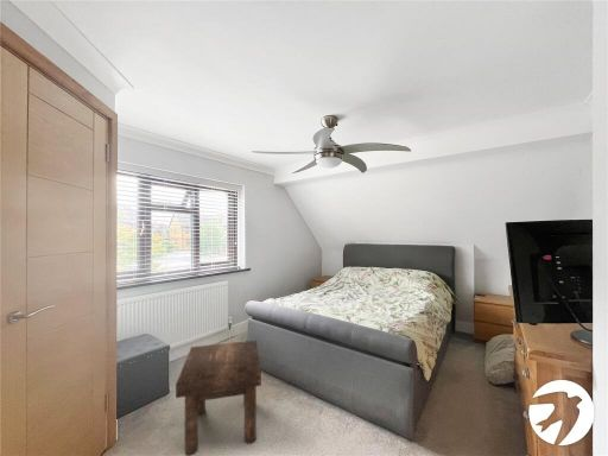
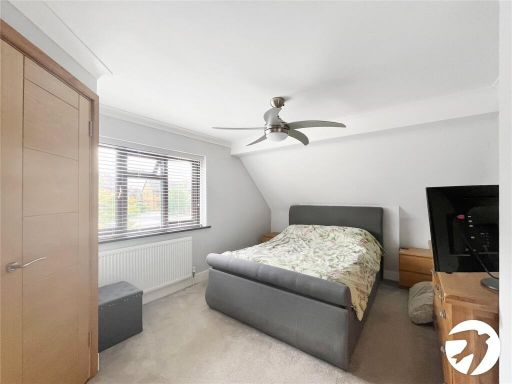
- stool [175,340,262,456]
